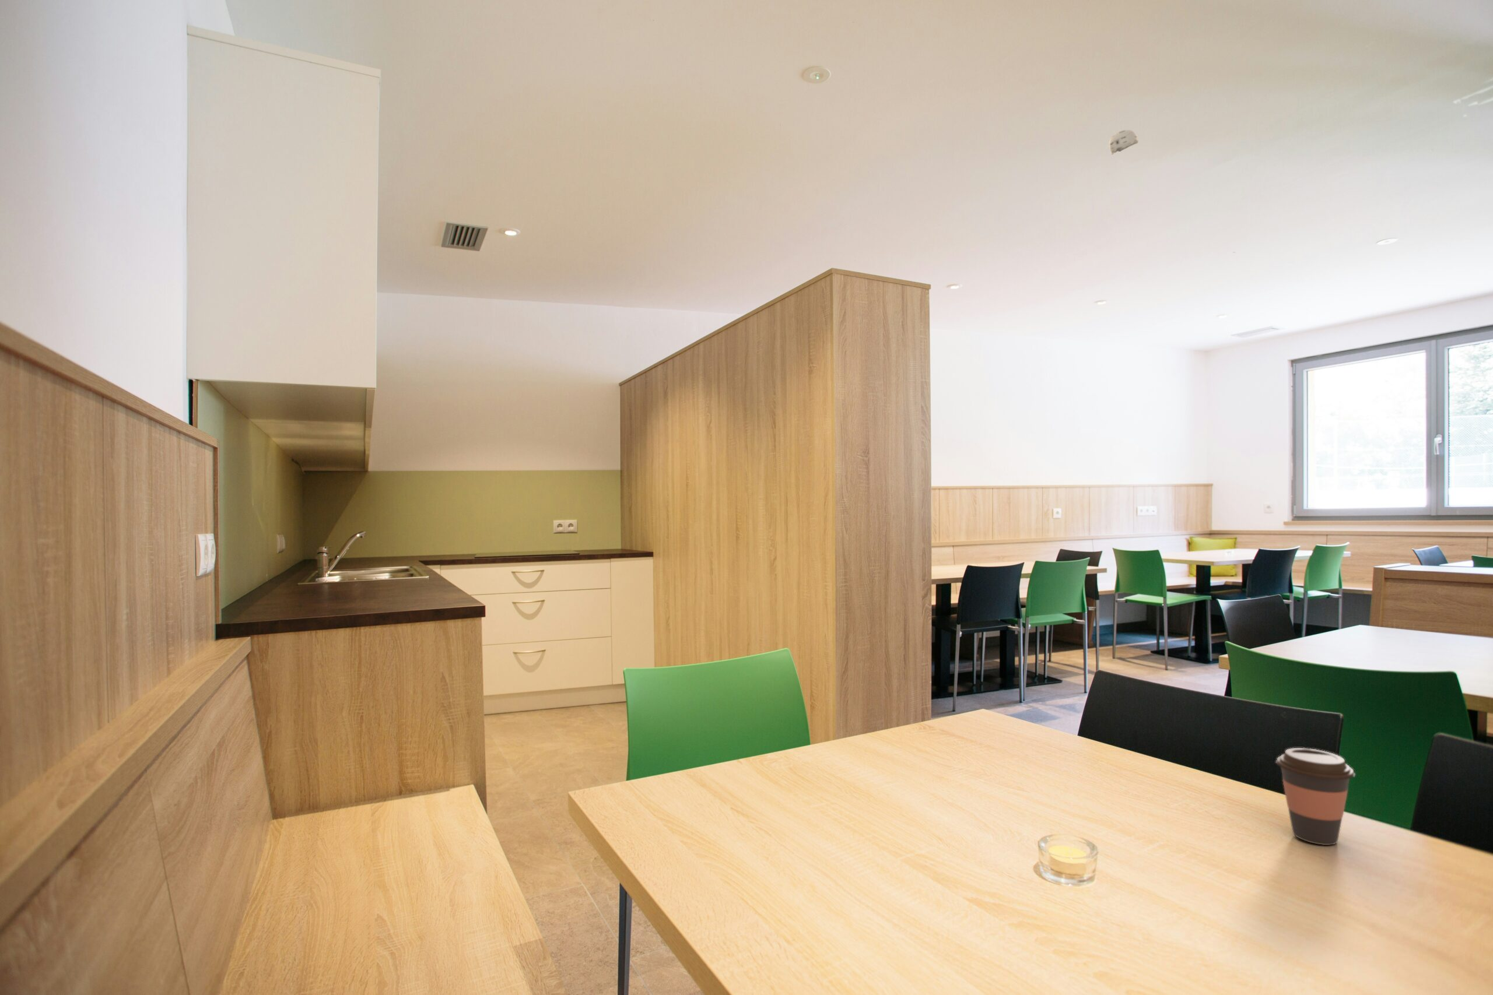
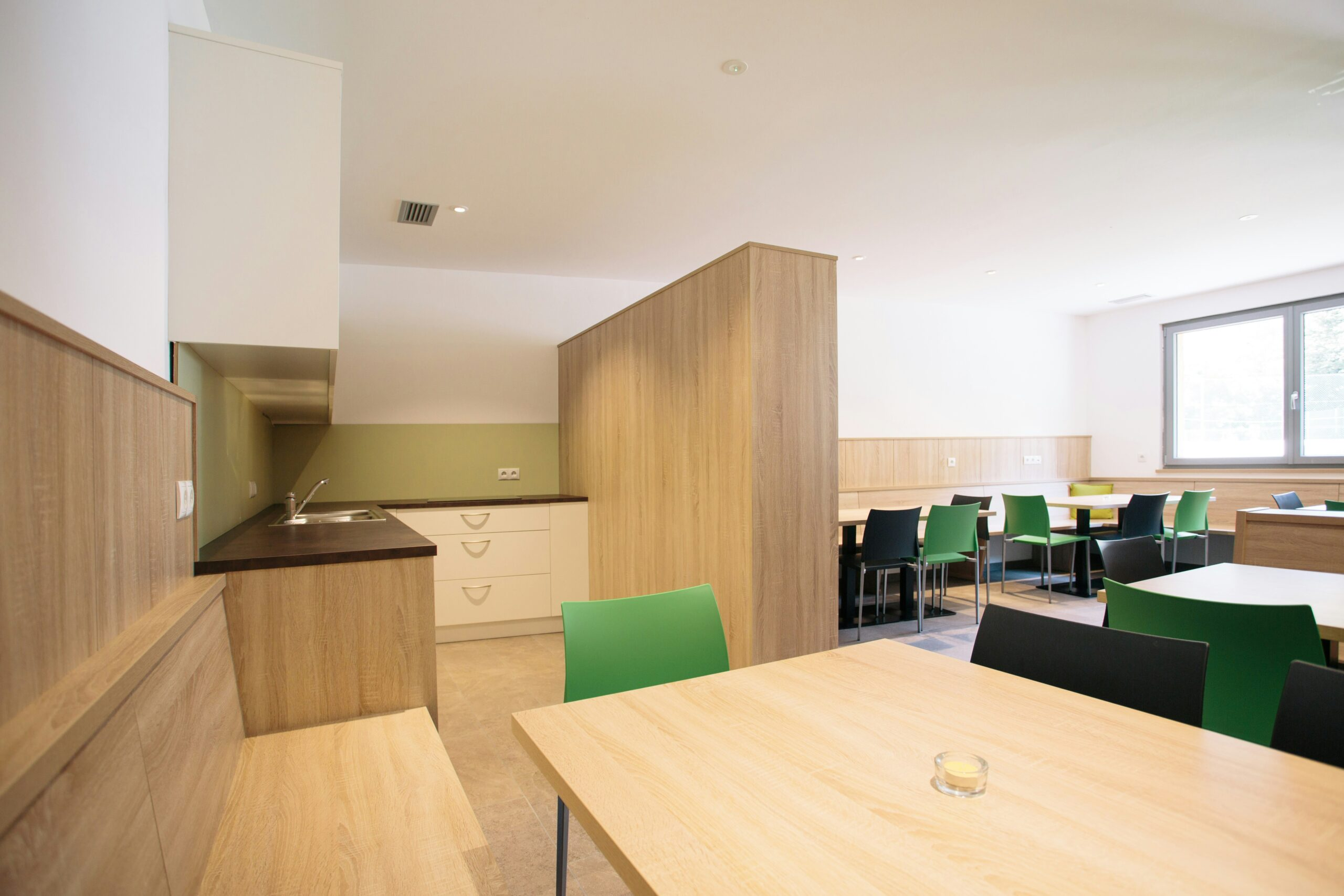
- smoke detector [1109,130,1139,155]
- coffee cup [1275,747,1355,846]
